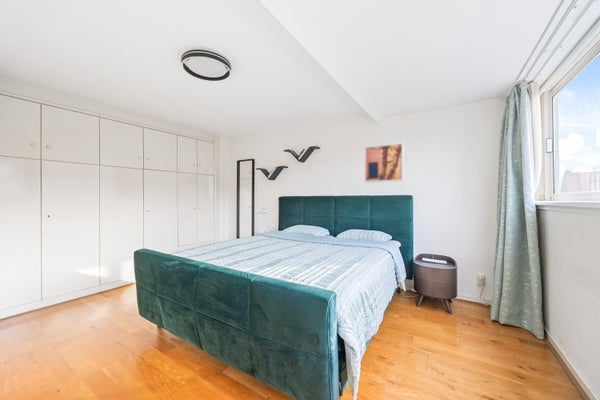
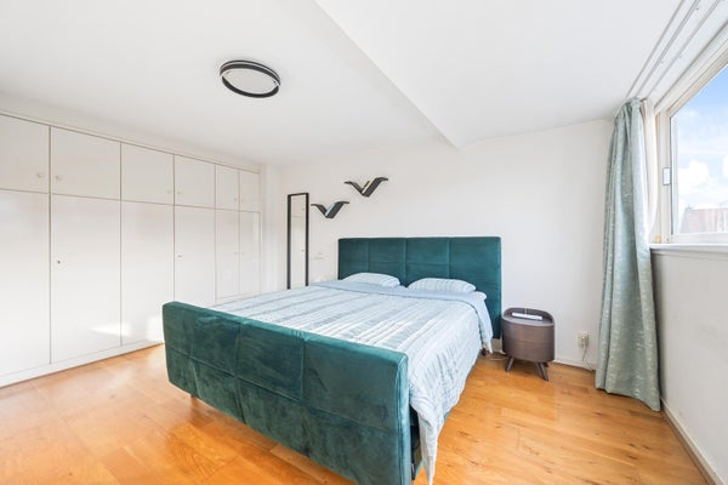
- wall art [363,141,405,184]
